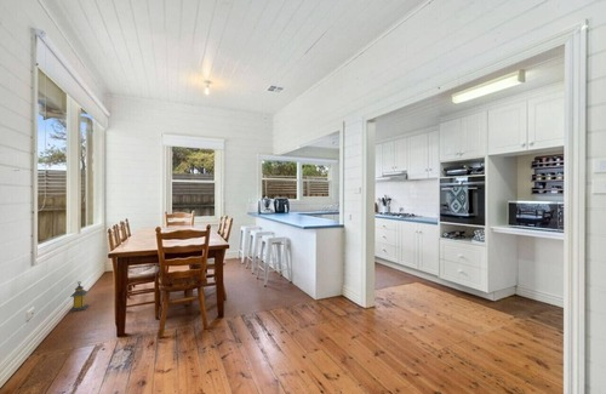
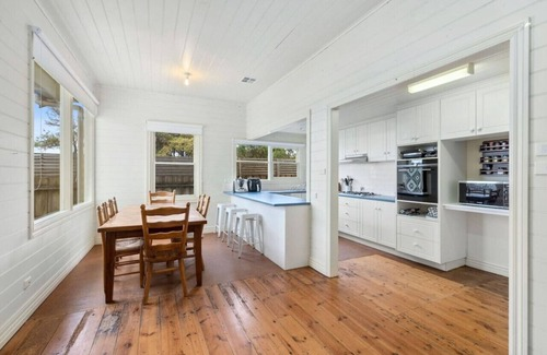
- lantern [68,280,90,313]
